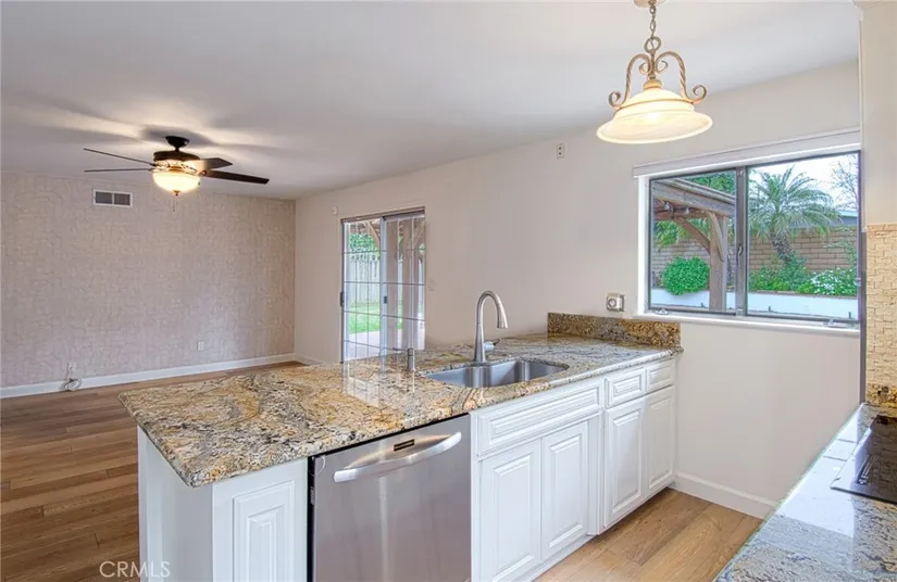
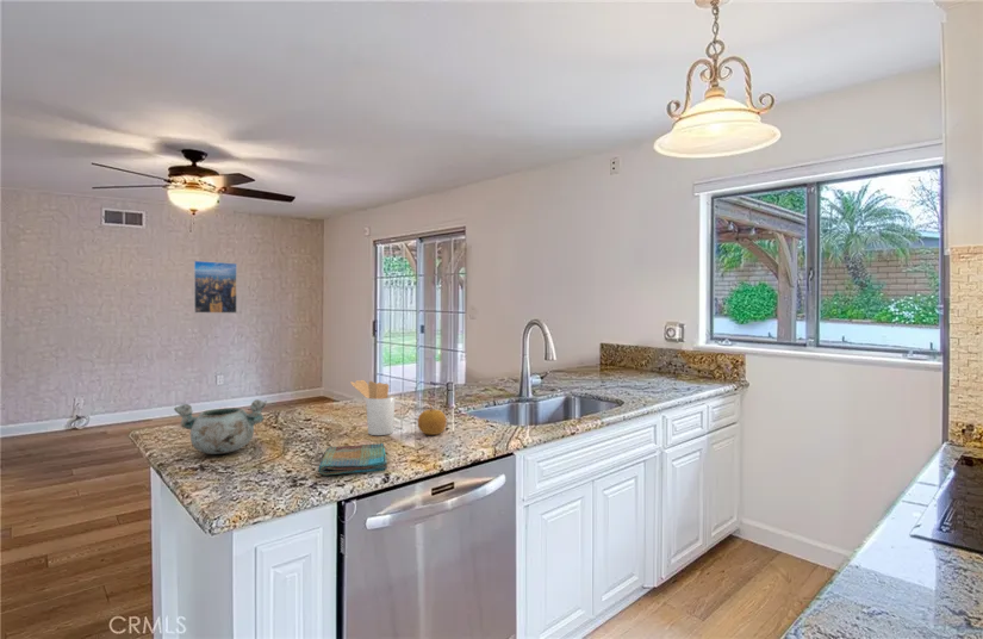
+ decorative bowl [173,398,268,455]
+ dish towel [318,442,388,476]
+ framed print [193,260,238,315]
+ fruit [417,403,448,436]
+ utensil holder [349,379,397,436]
